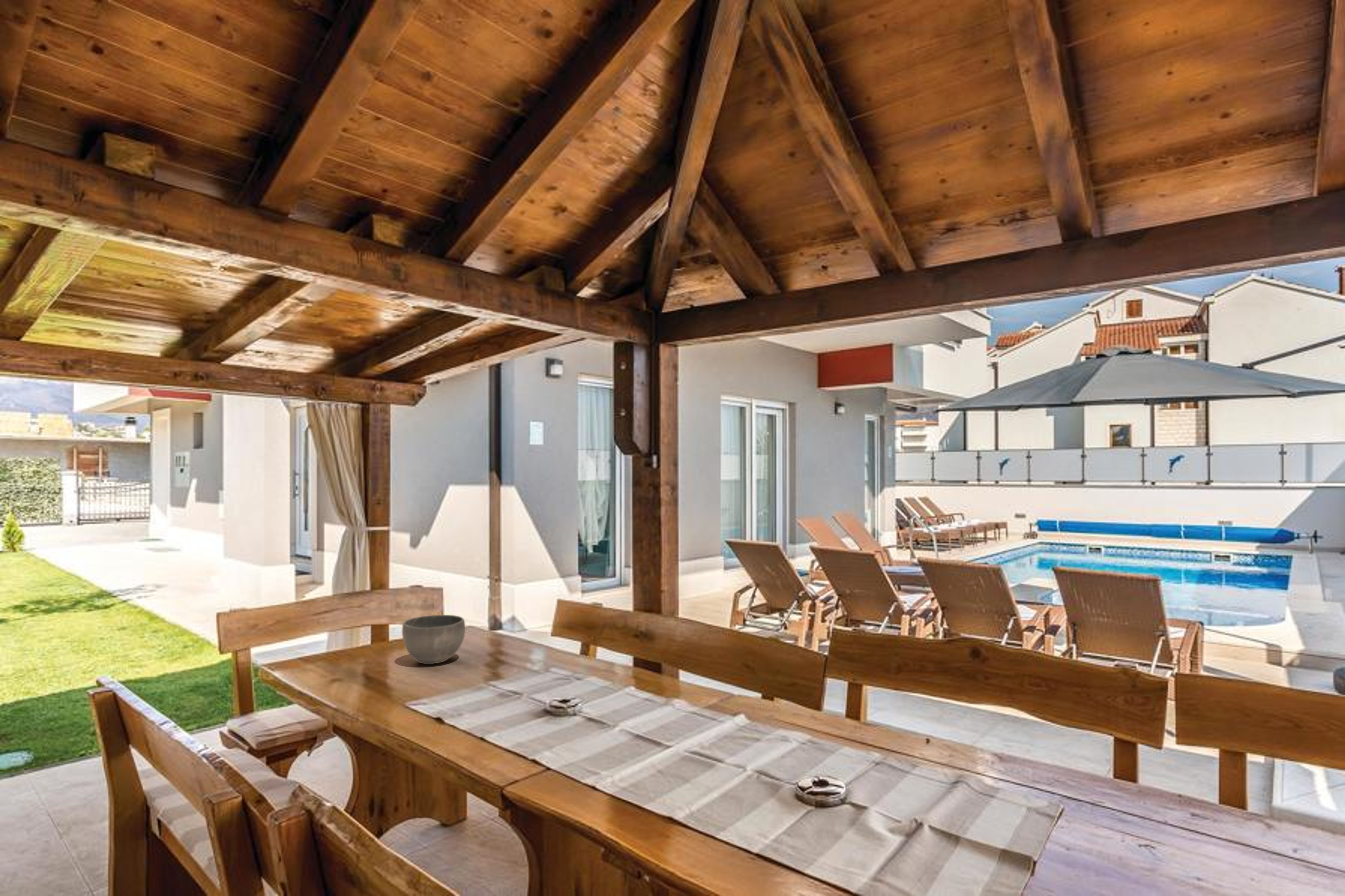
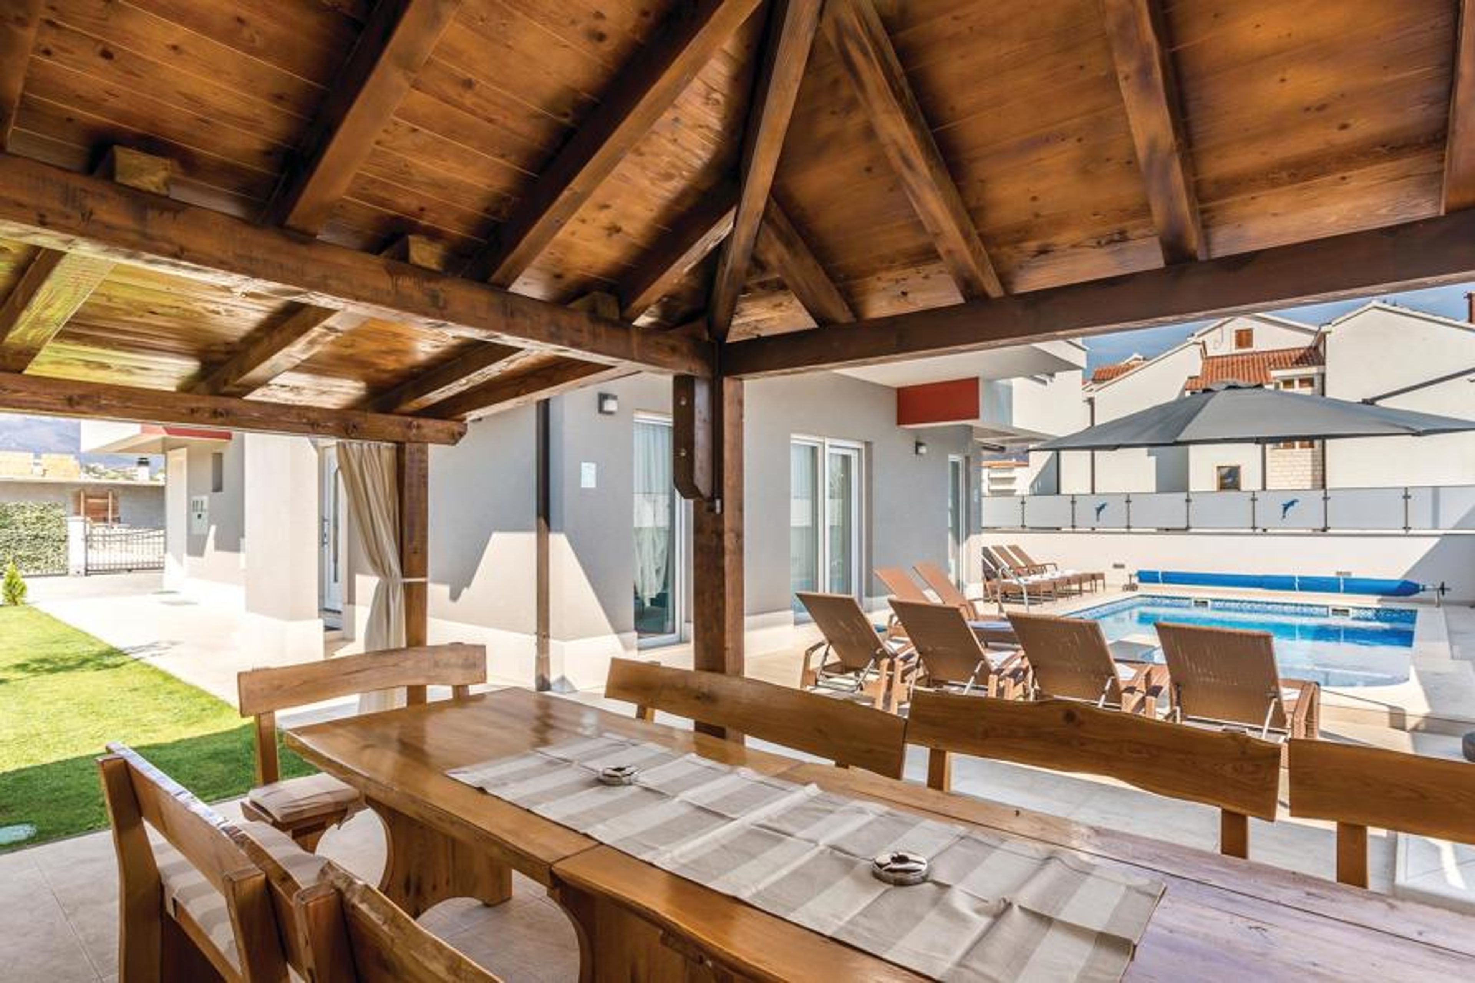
- bowl [402,614,465,664]
